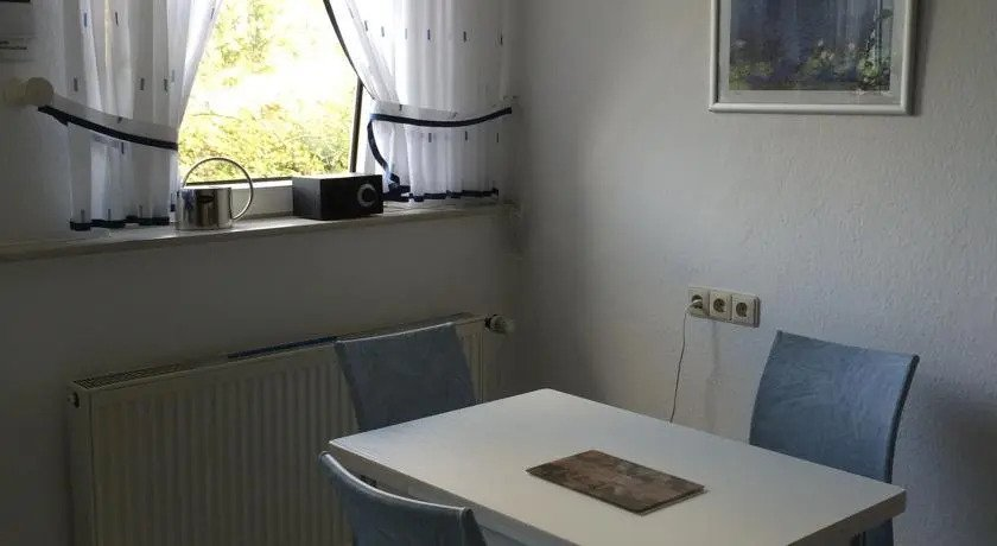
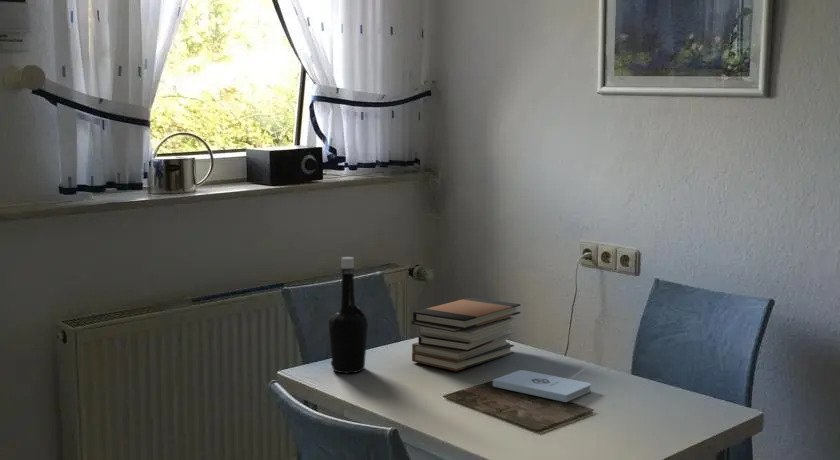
+ notepad [492,369,592,403]
+ book stack [410,297,522,372]
+ bottle [327,256,369,374]
